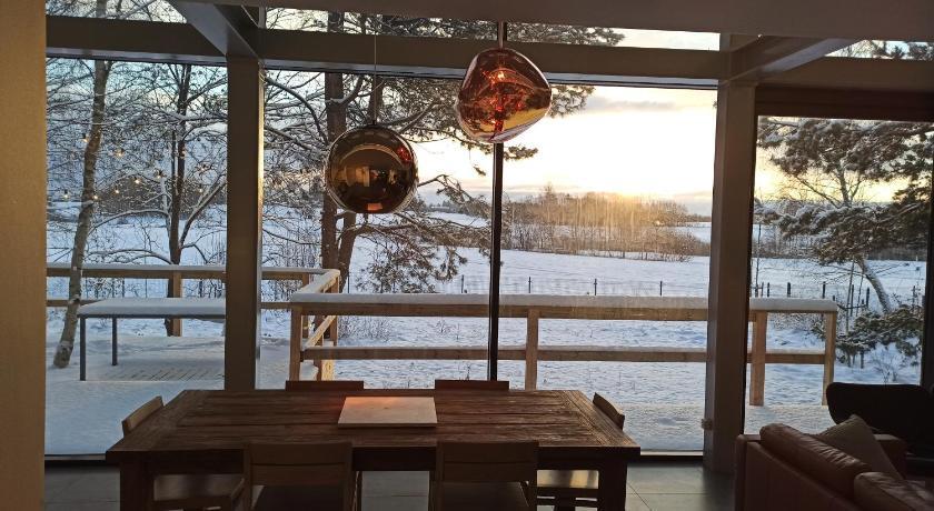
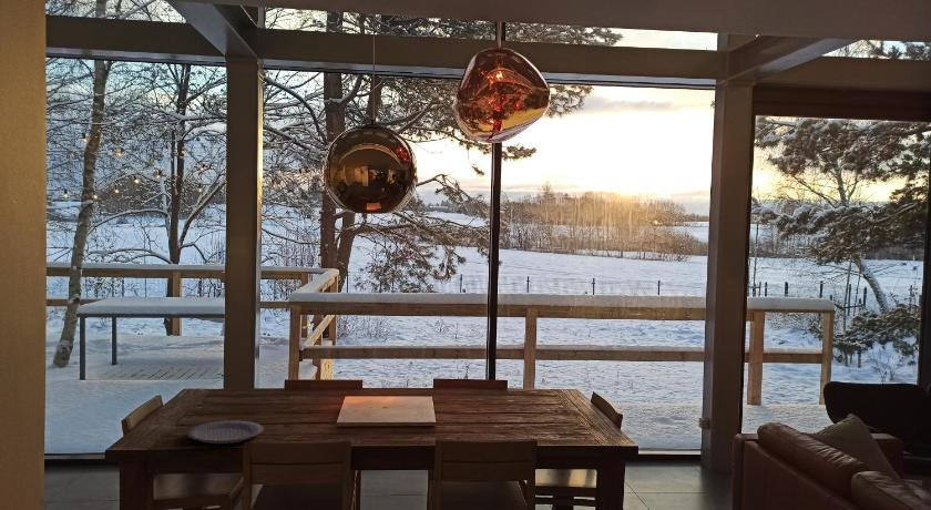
+ plate [185,419,265,445]
